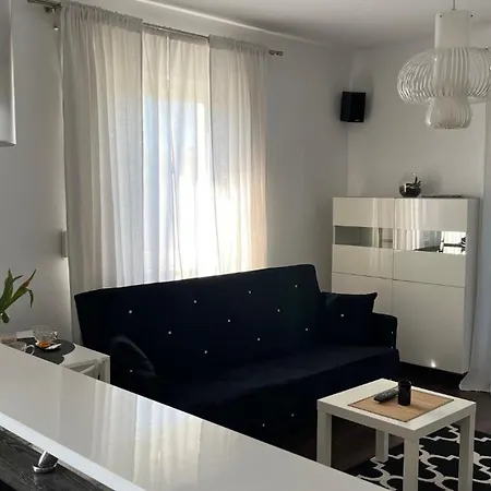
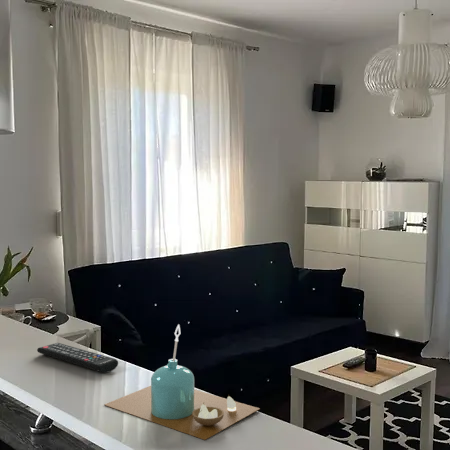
+ candle [103,323,261,441]
+ remote control [36,342,119,374]
